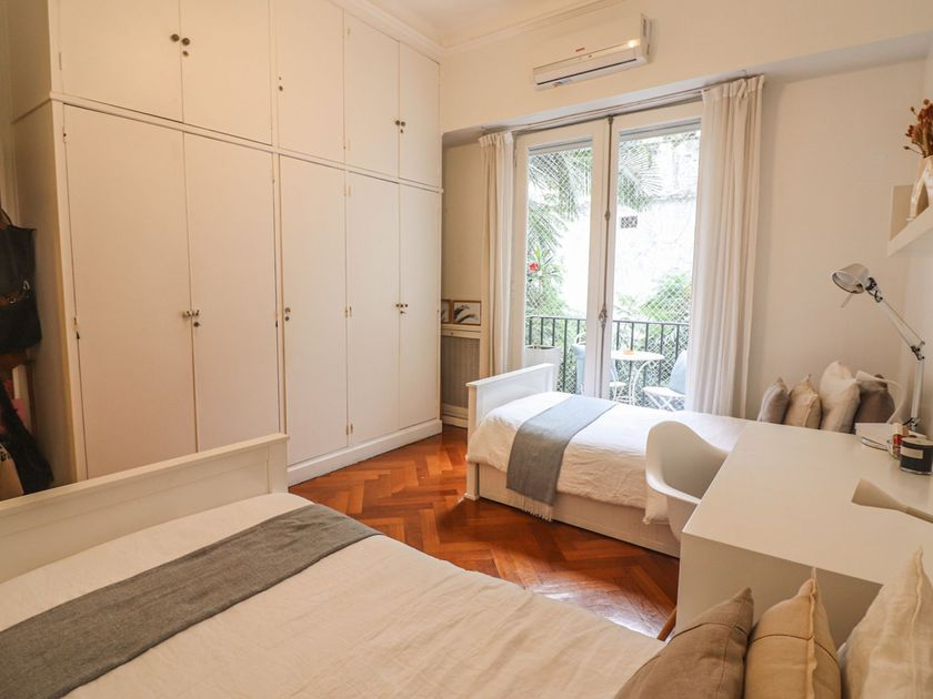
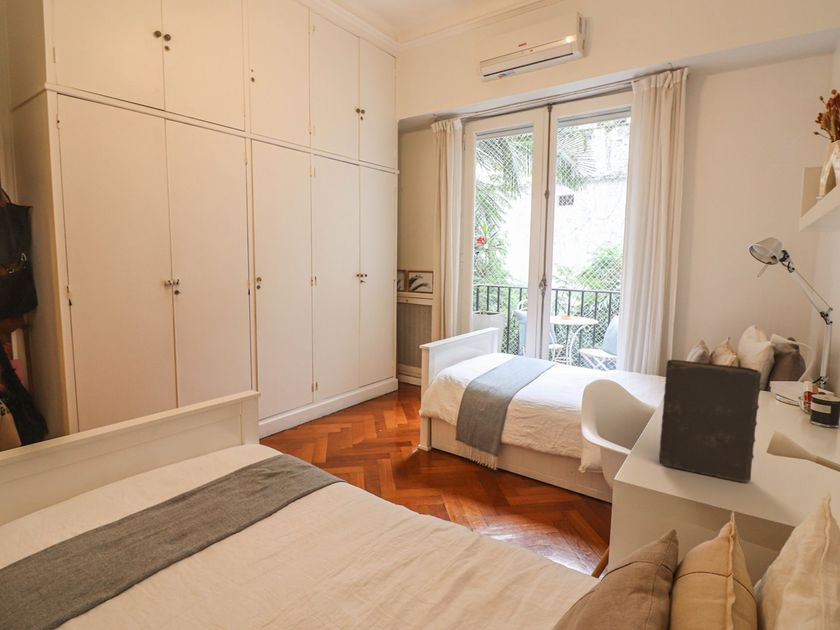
+ book [658,359,762,483]
